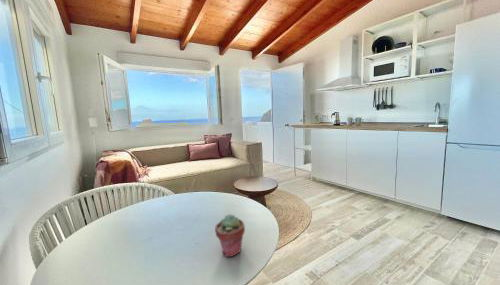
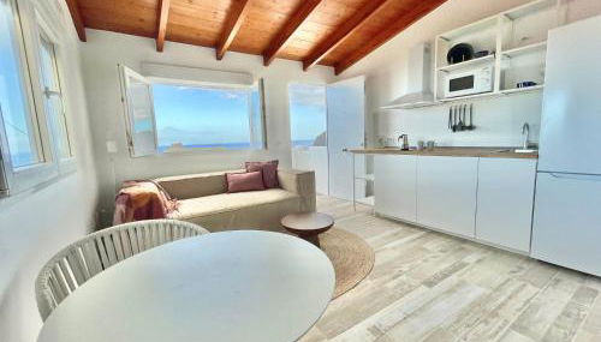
- potted succulent [214,213,246,258]
